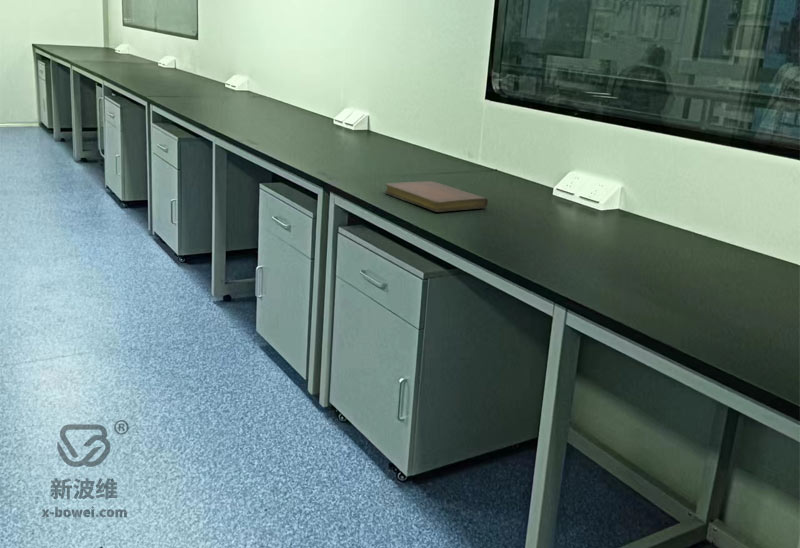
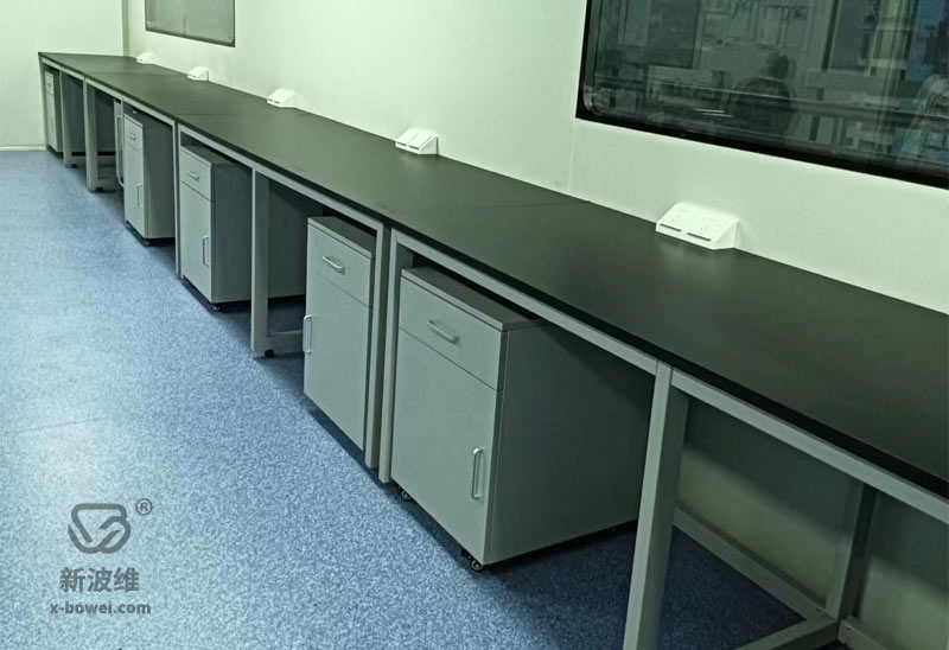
- notebook [384,180,489,213]
